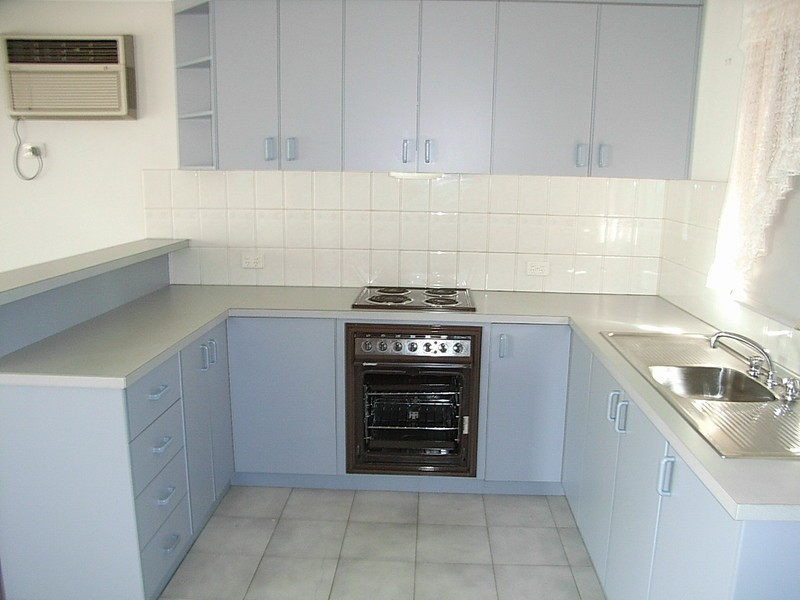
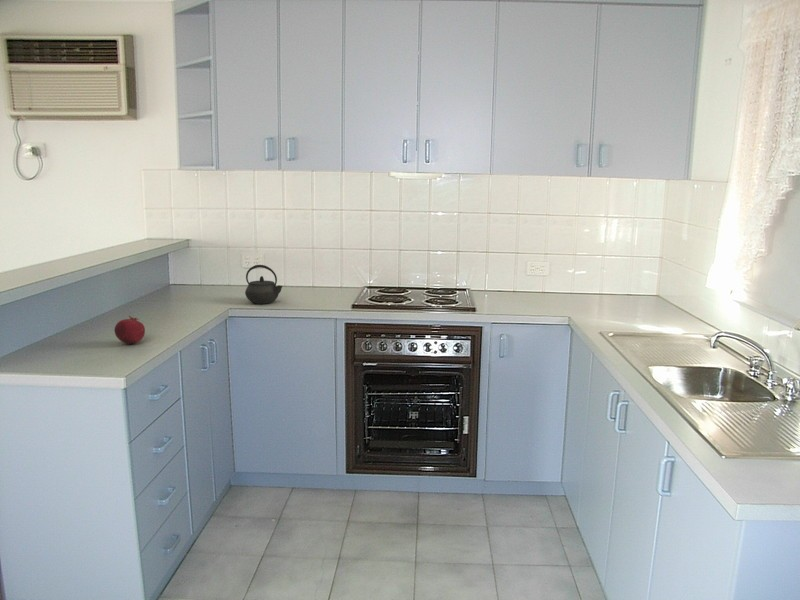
+ fruit [113,315,146,345]
+ kettle [244,264,283,305]
